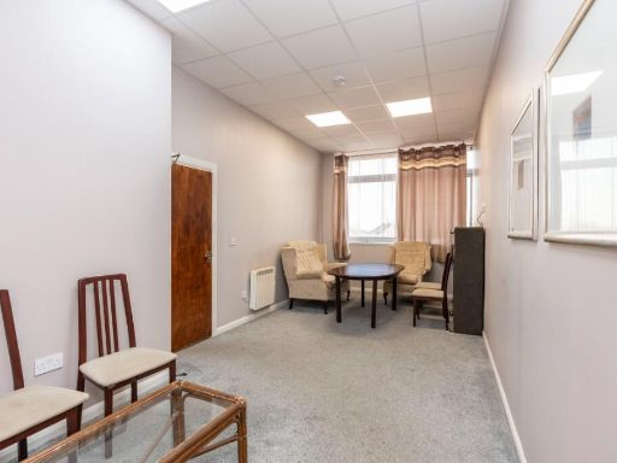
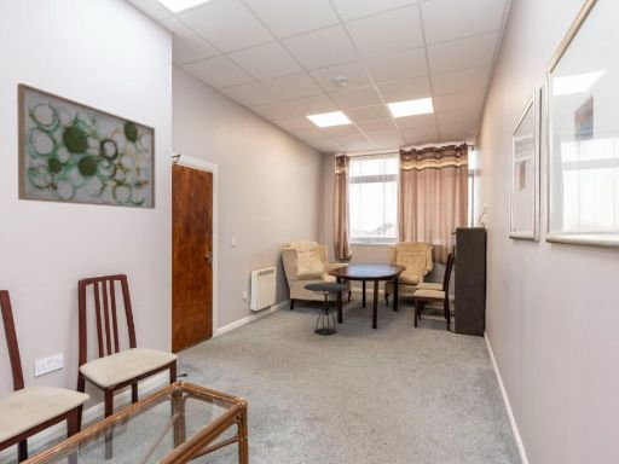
+ side table [302,282,349,336]
+ wall art [16,82,157,210]
